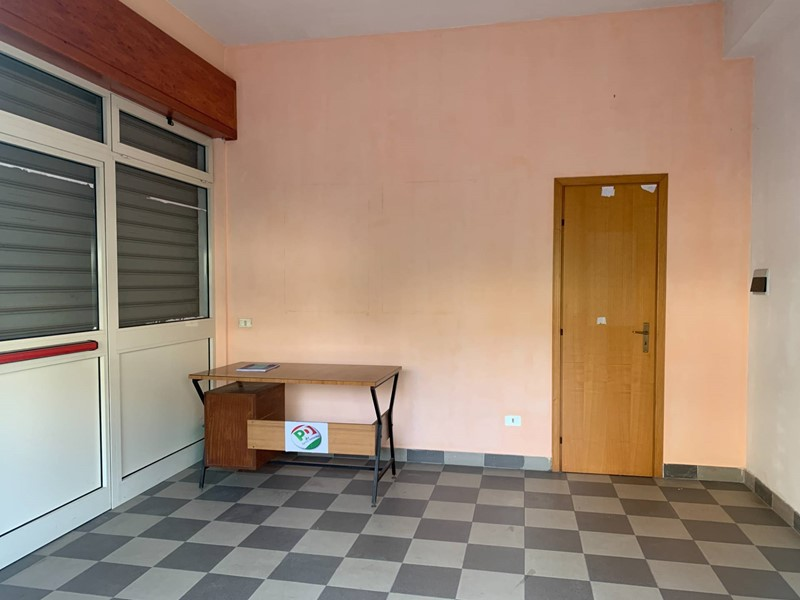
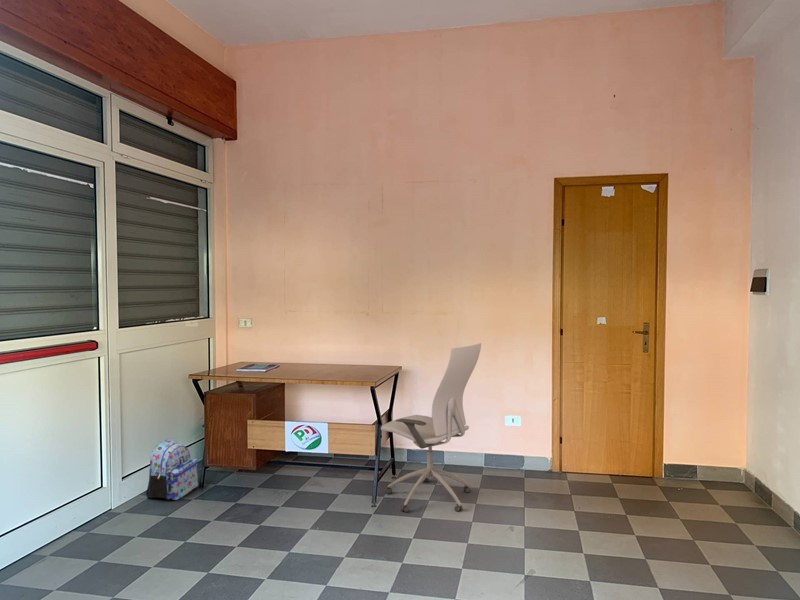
+ backpack [145,437,199,501]
+ office chair [380,342,482,513]
